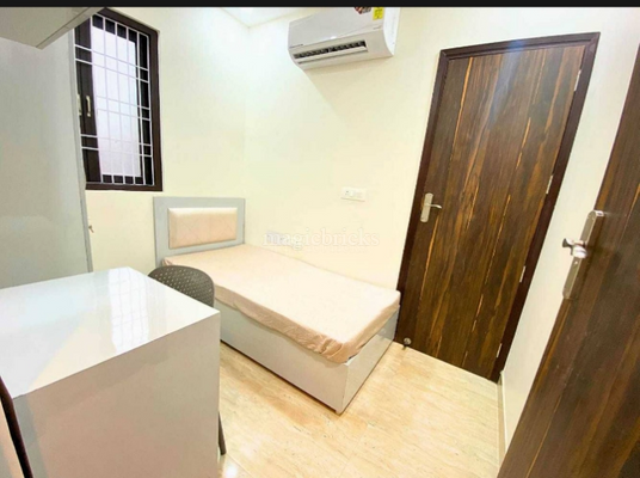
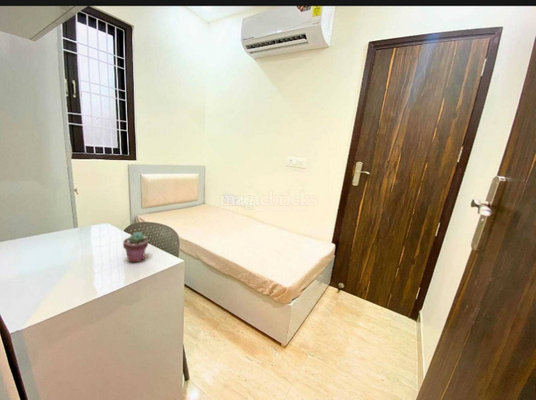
+ potted succulent [122,231,149,263]
